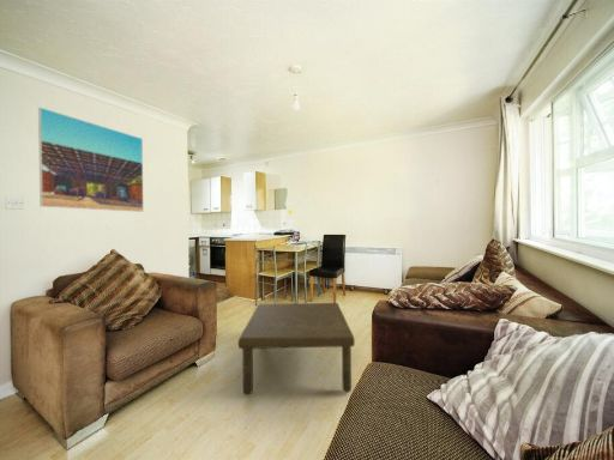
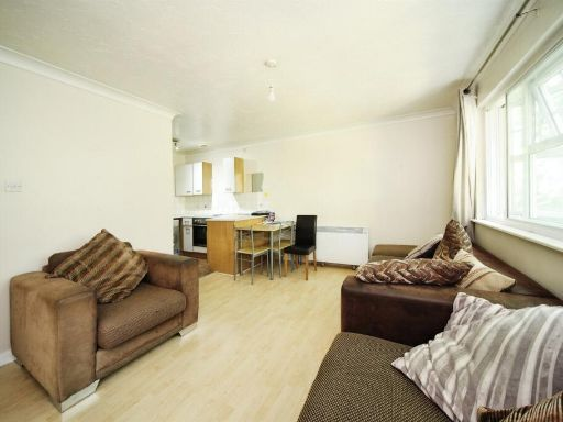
- coffee table [237,302,356,397]
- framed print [37,107,145,213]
